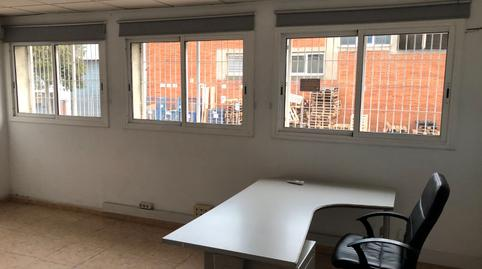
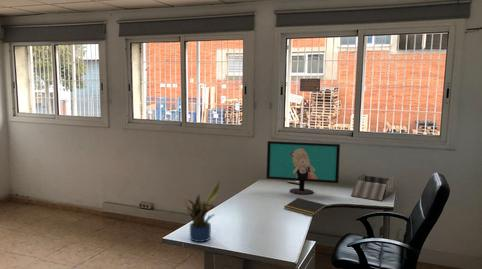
+ desk organizer [350,172,395,202]
+ notepad [283,197,327,217]
+ computer monitor [265,140,341,195]
+ potted plant [184,180,221,243]
